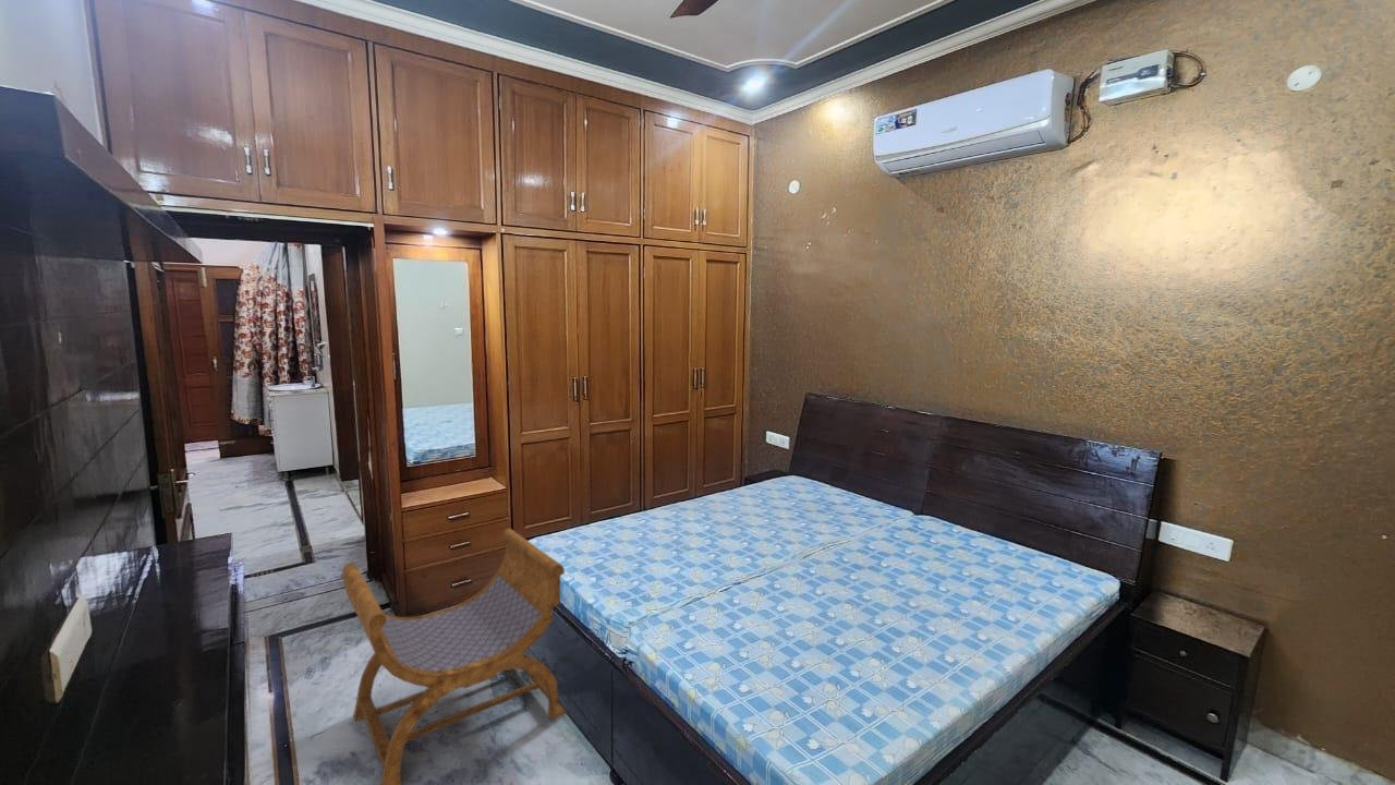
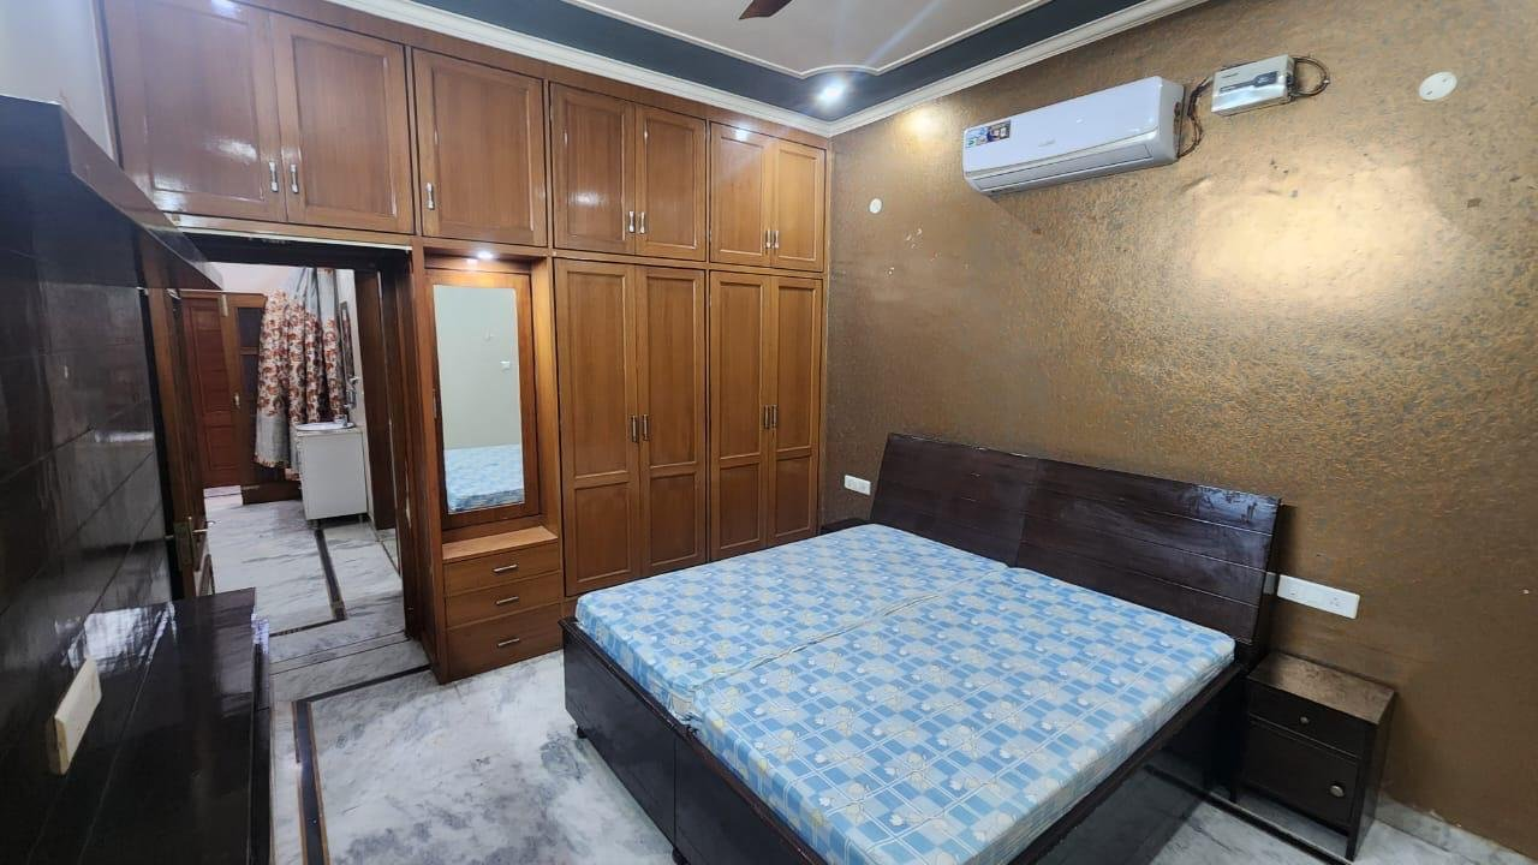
- stool [341,528,568,785]
